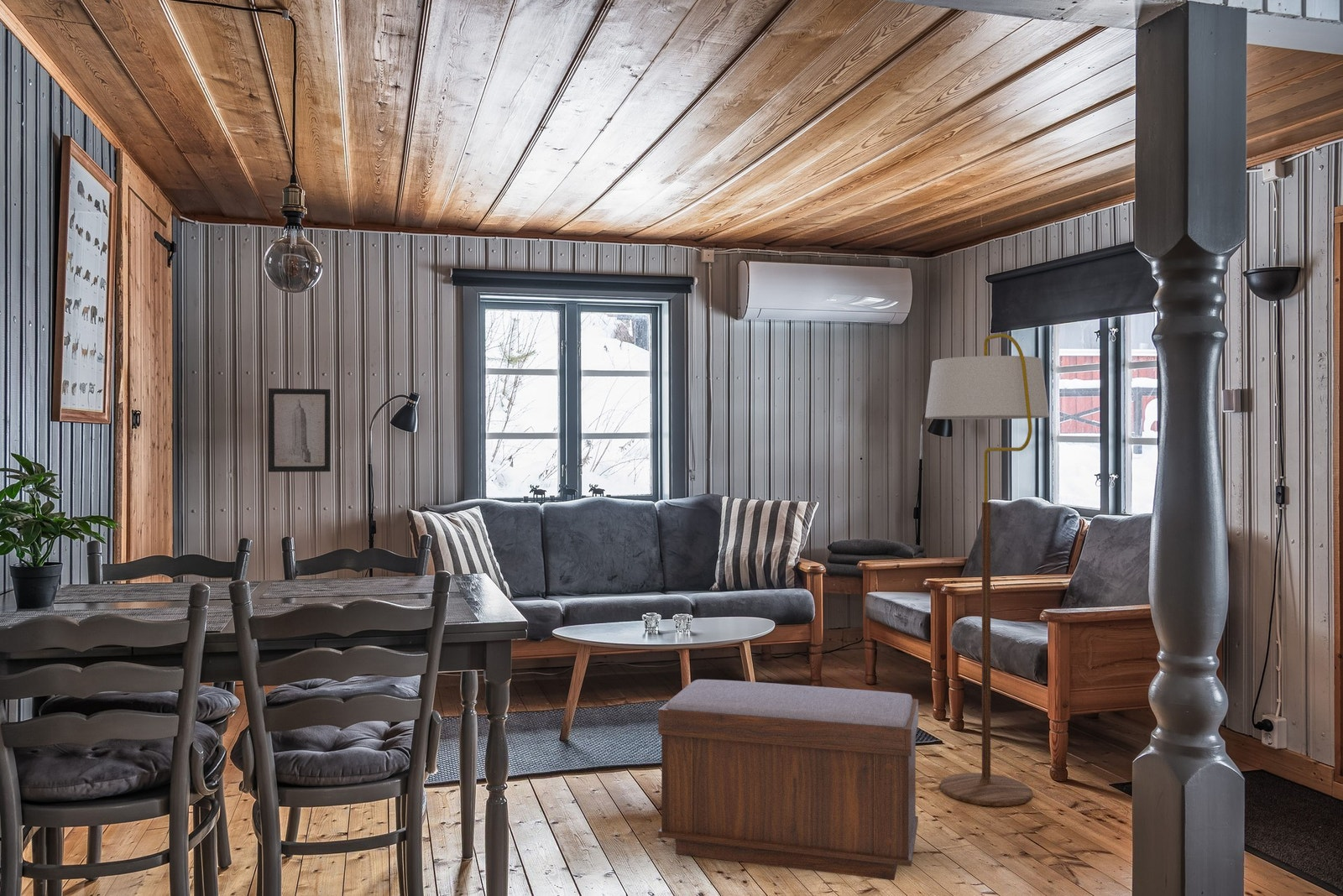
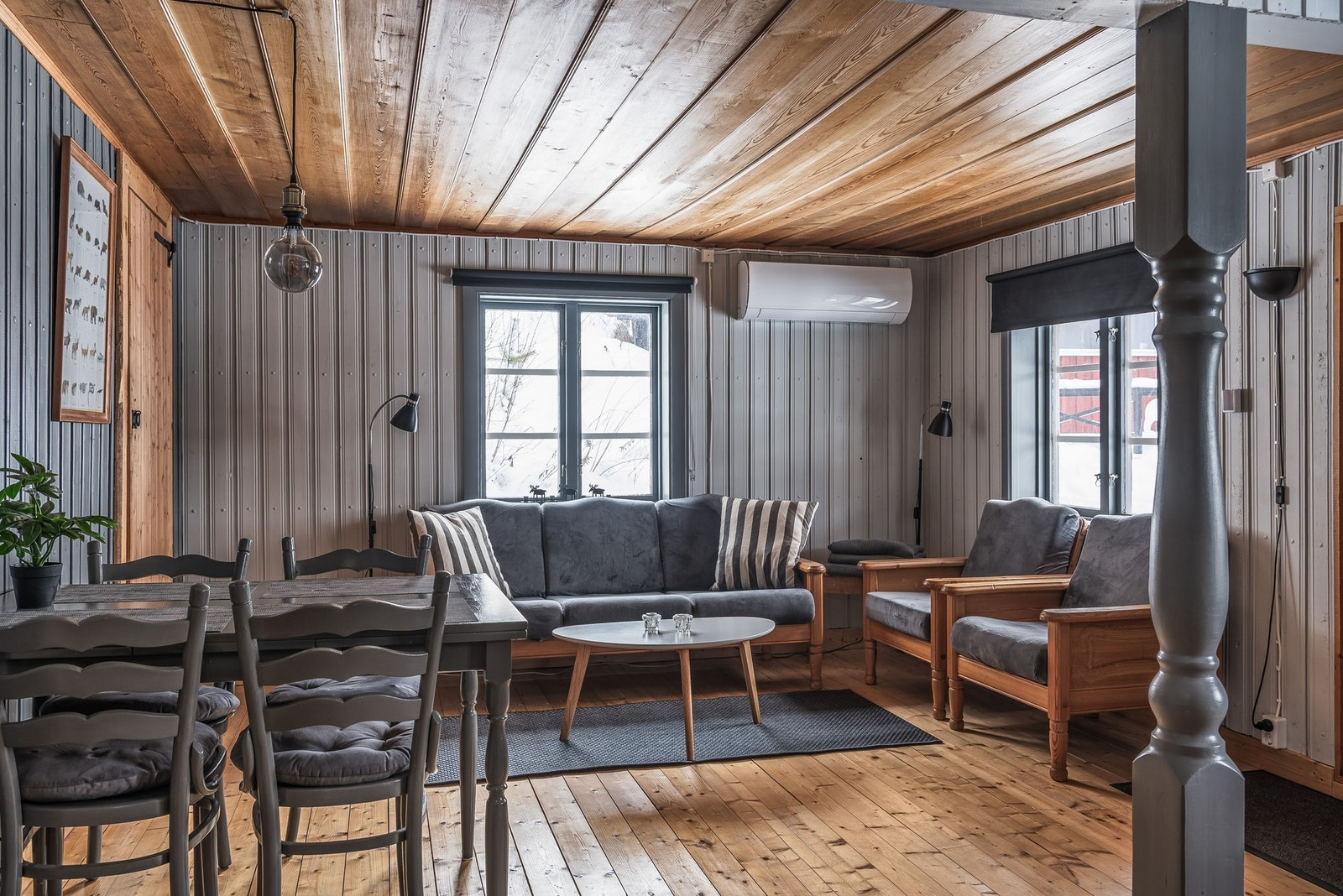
- wall art [268,388,332,473]
- floor lamp [924,333,1050,807]
- bench [657,679,919,881]
